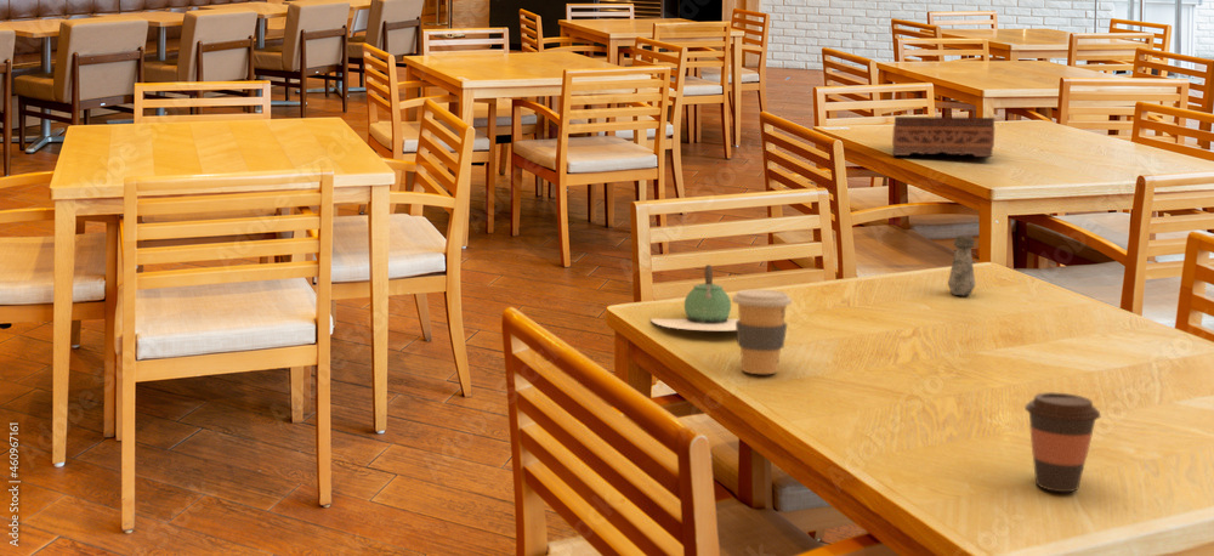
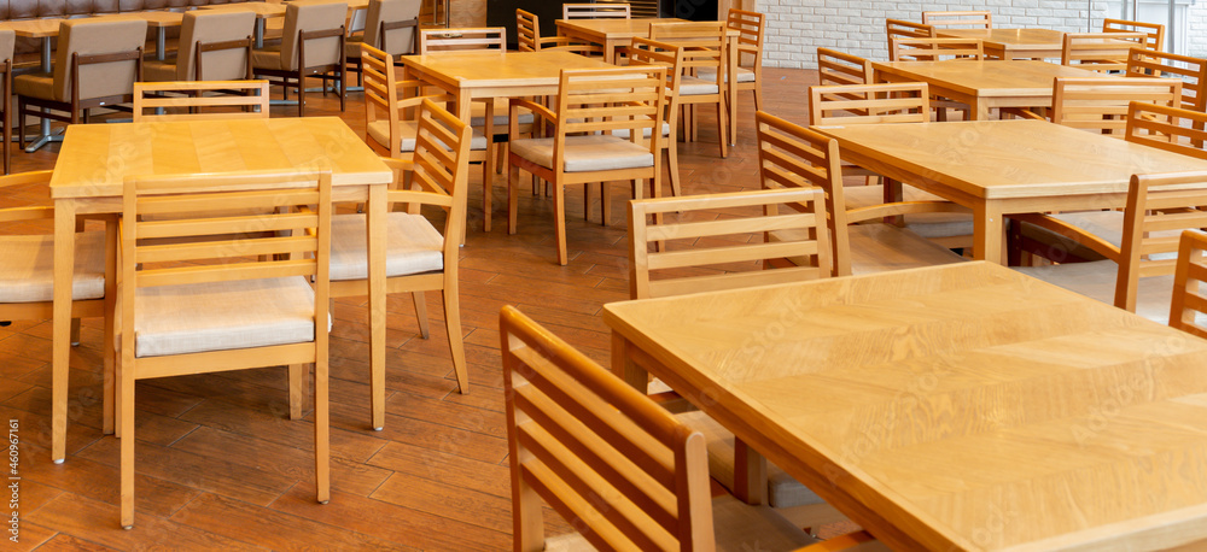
- teapot [649,263,739,331]
- salt shaker [947,236,976,296]
- coffee cup [731,289,793,375]
- coffee cup [1023,391,1102,493]
- tissue box [891,115,995,158]
